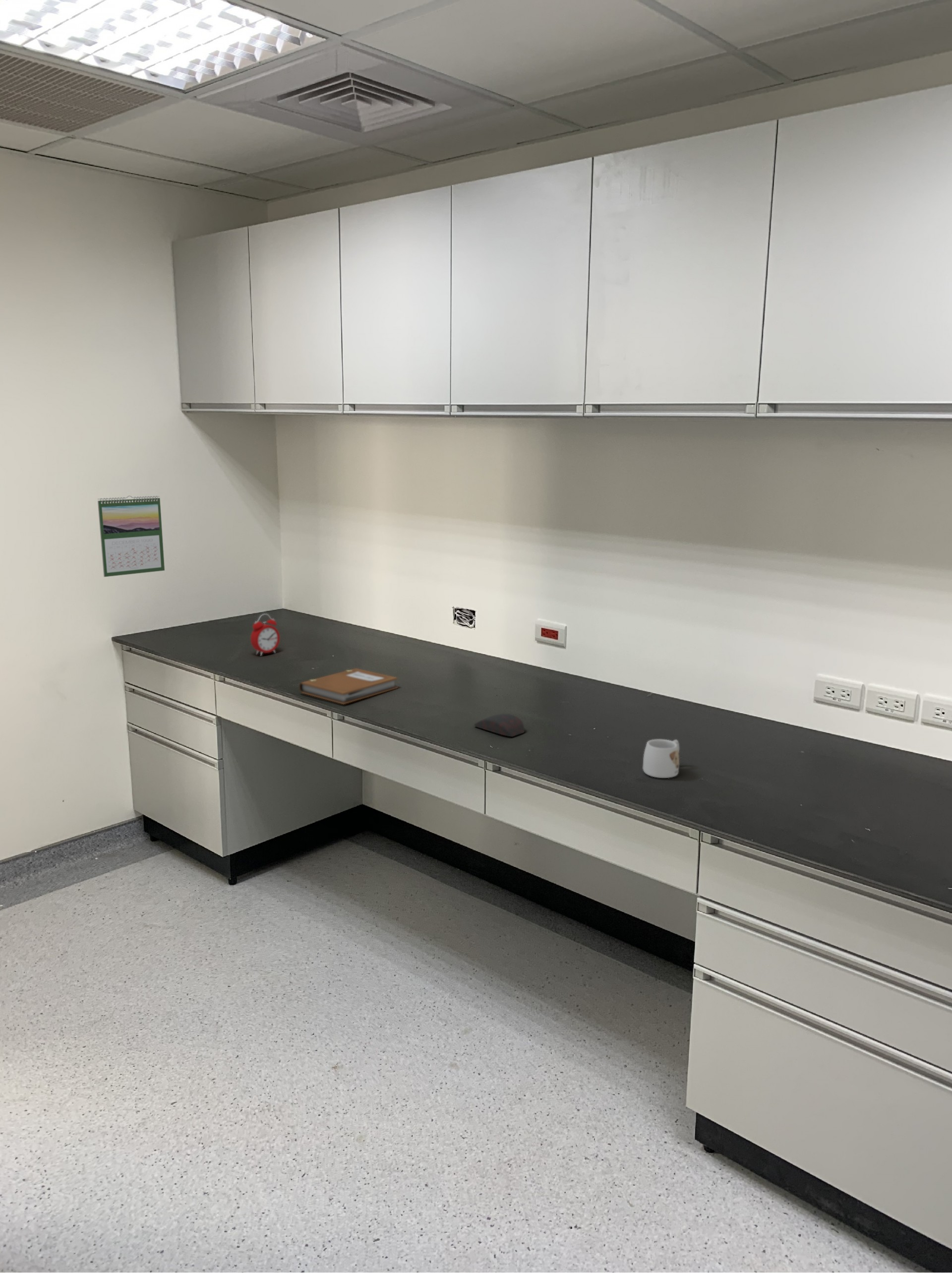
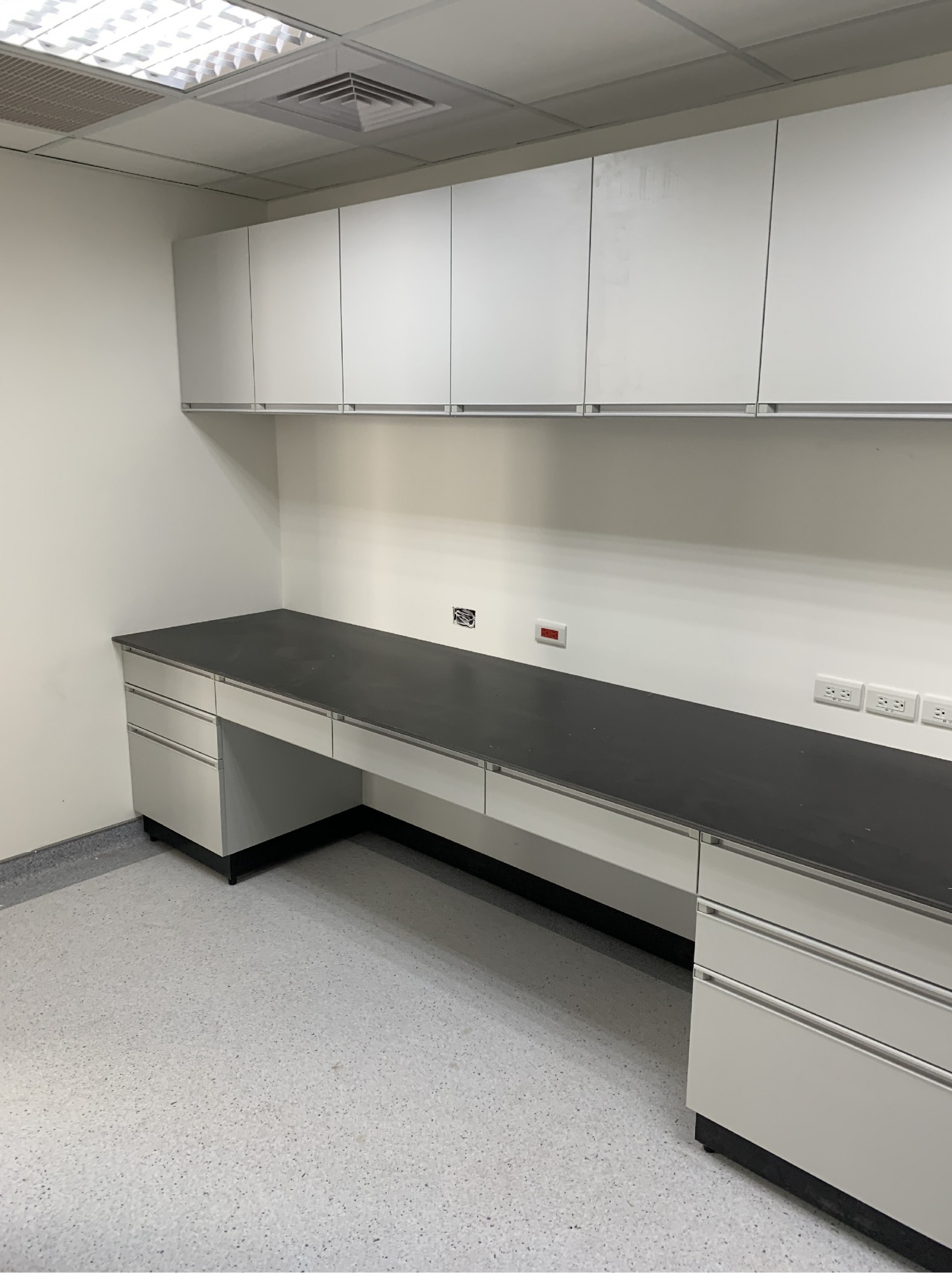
- alarm clock [250,613,280,657]
- computer mouse [474,713,525,737]
- calendar [97,495,165,577]
- notebook [298,668,399,705]
- mug [642,739,680,779]
